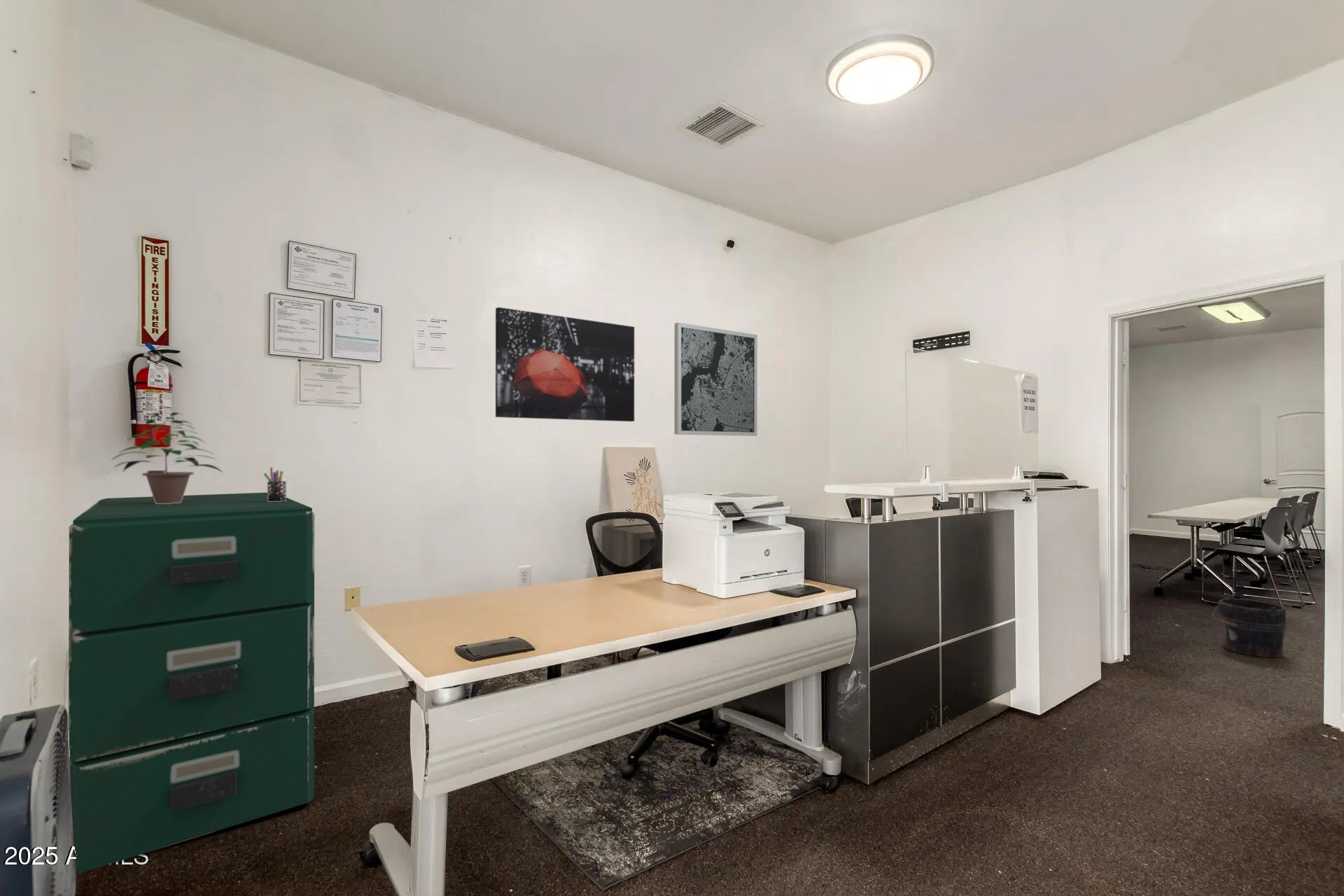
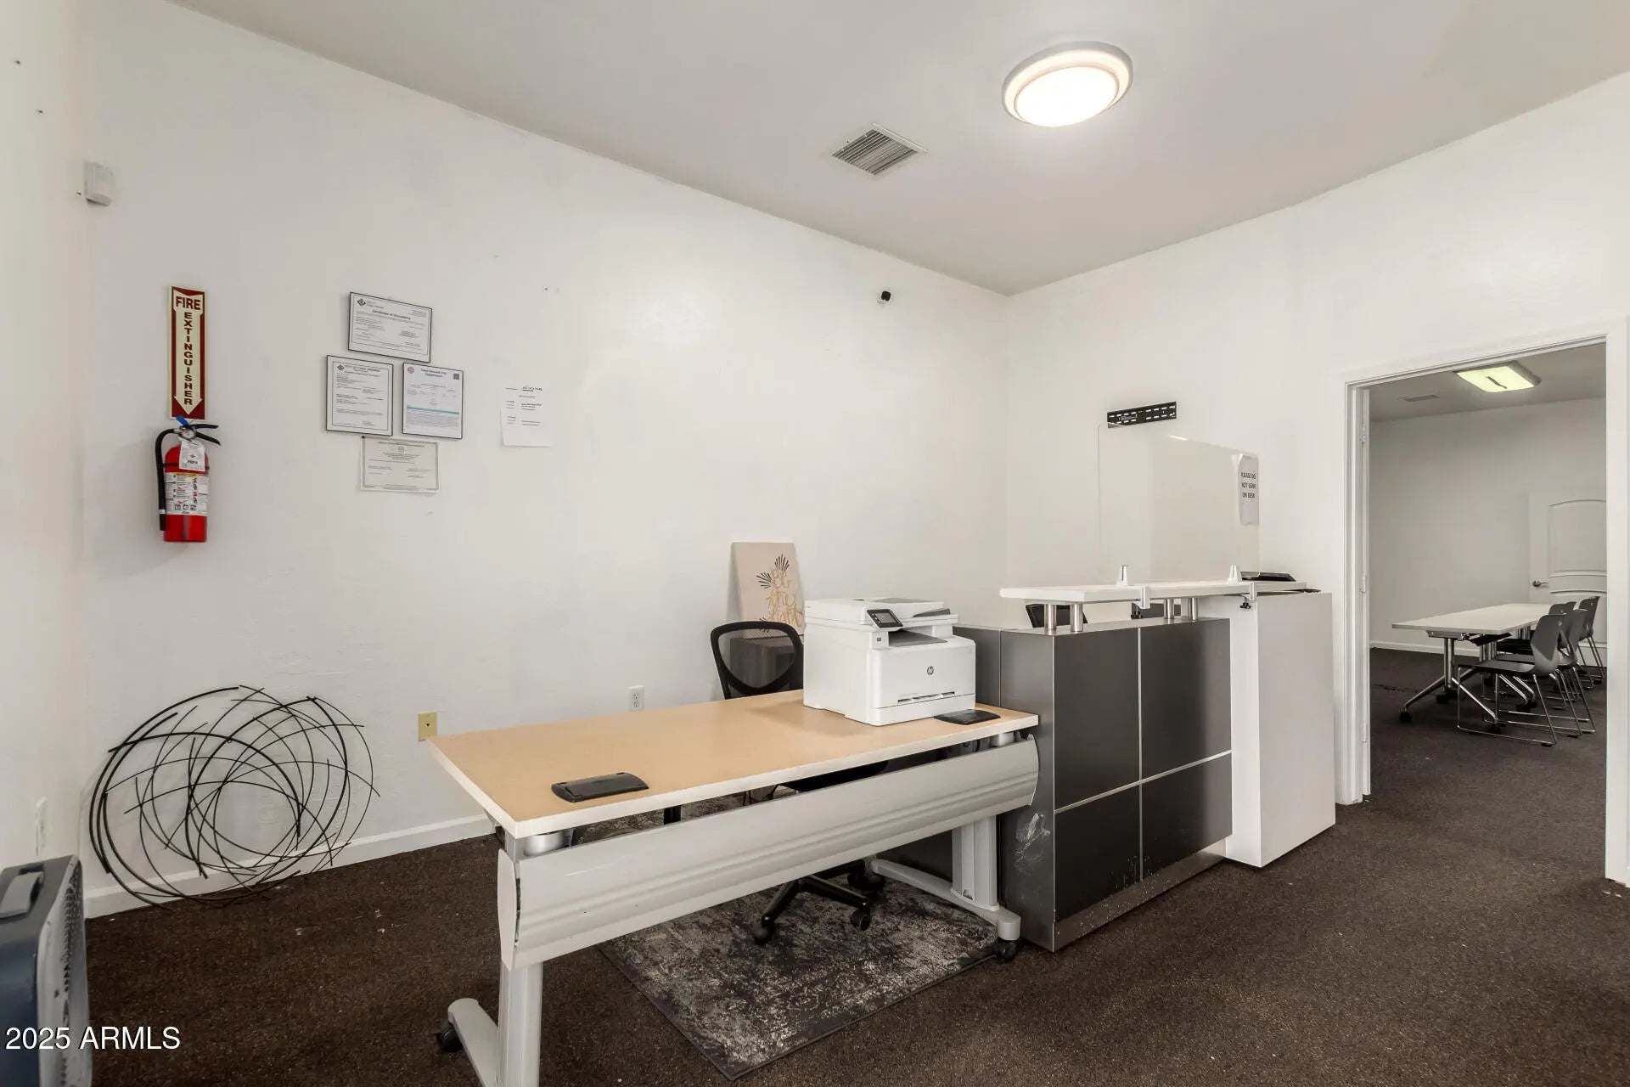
- bucket [1212,595,1288,658]
- filing cabinet [68,492,315,874]
- potted plant [111,412,224,504]
- wall art [673,322,758,437]
- pen holder [263,467,287,502]
- wall art [495,307,635,422]
